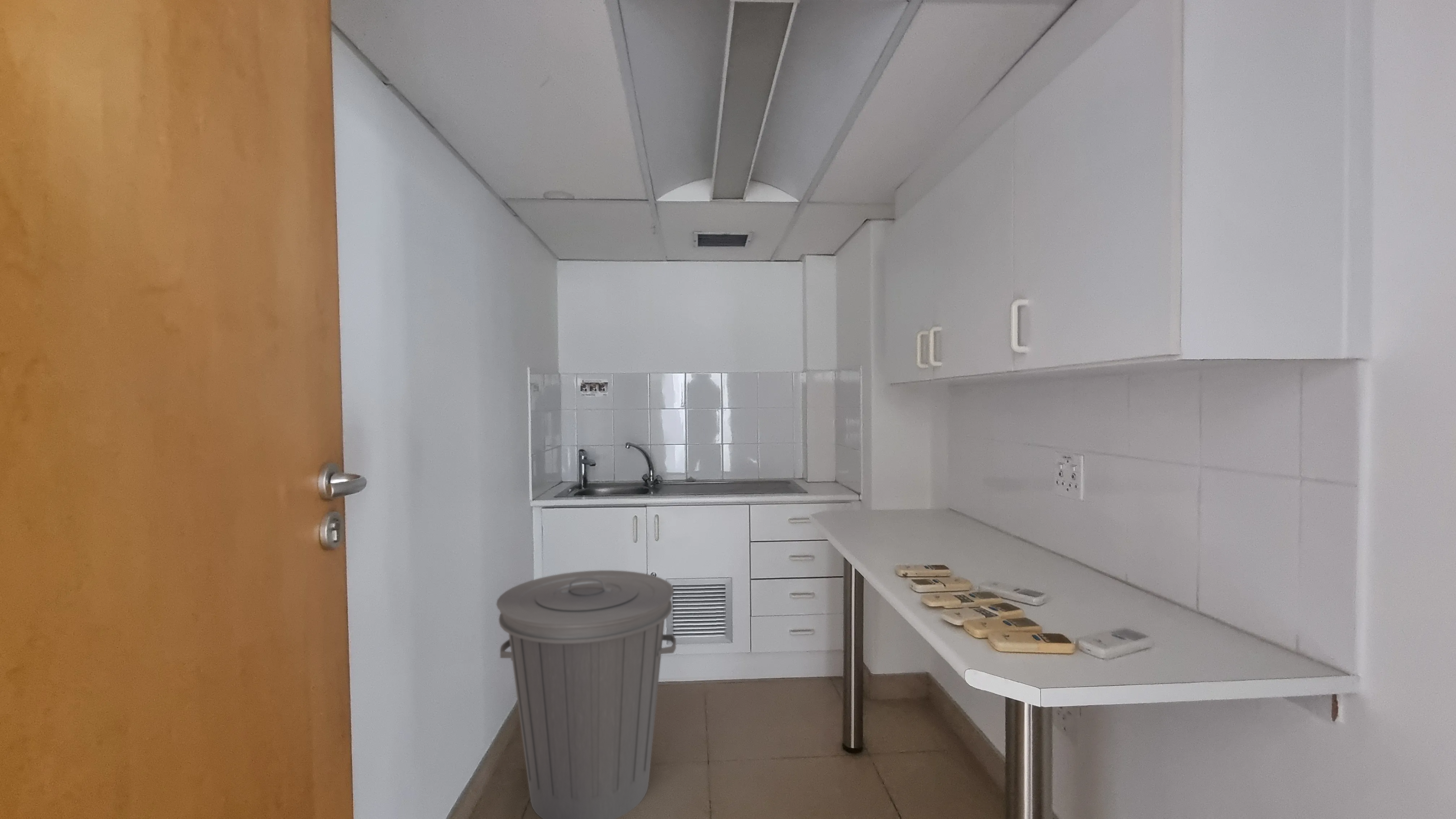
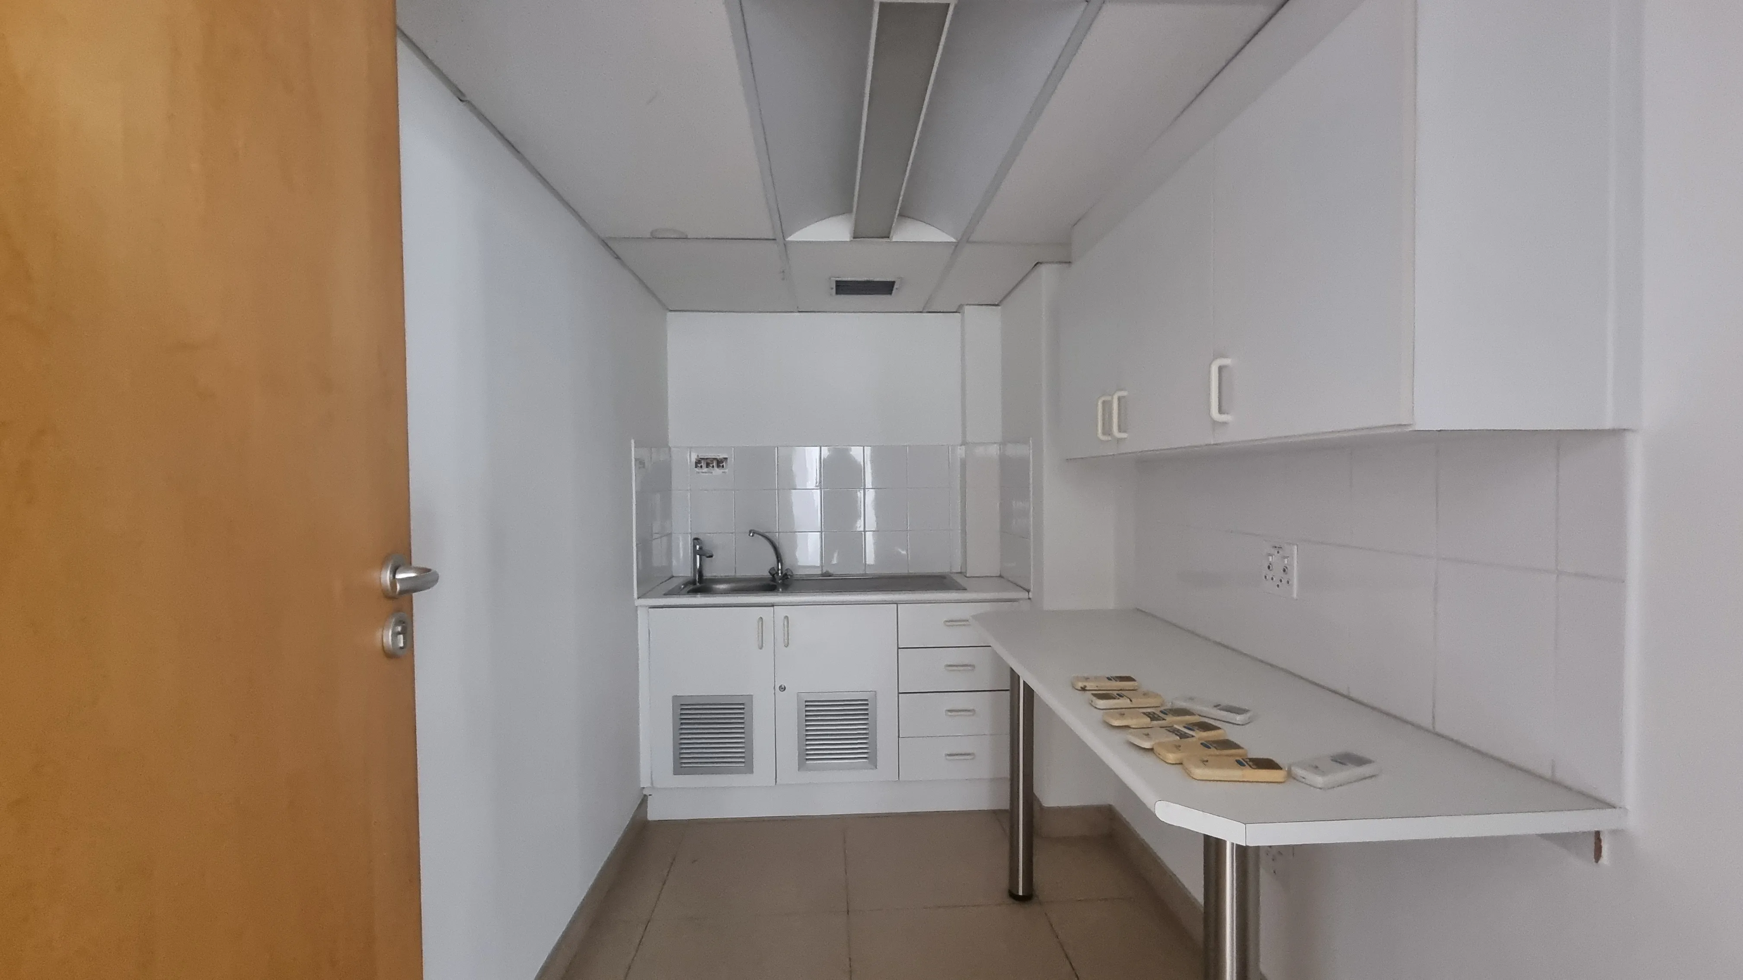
- trash can [496,570,676,819]
